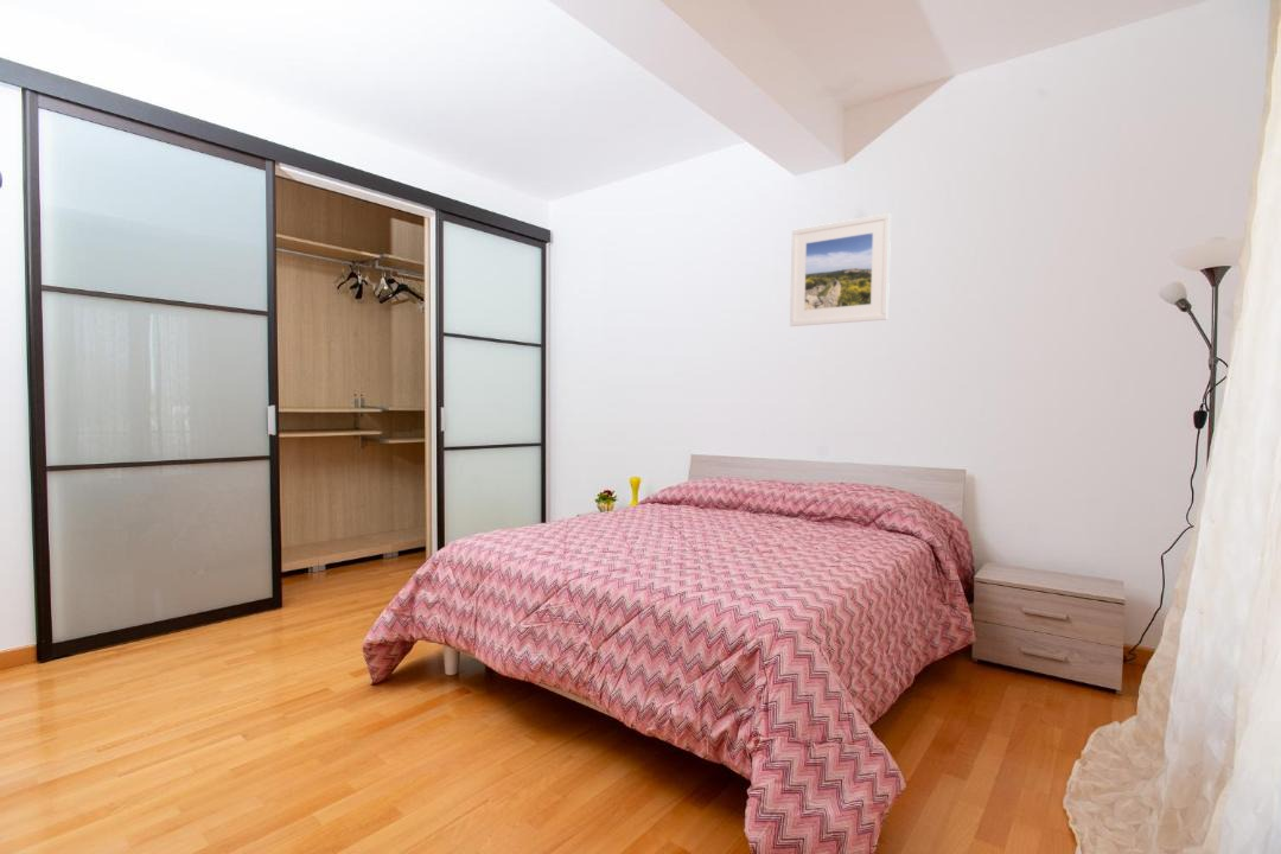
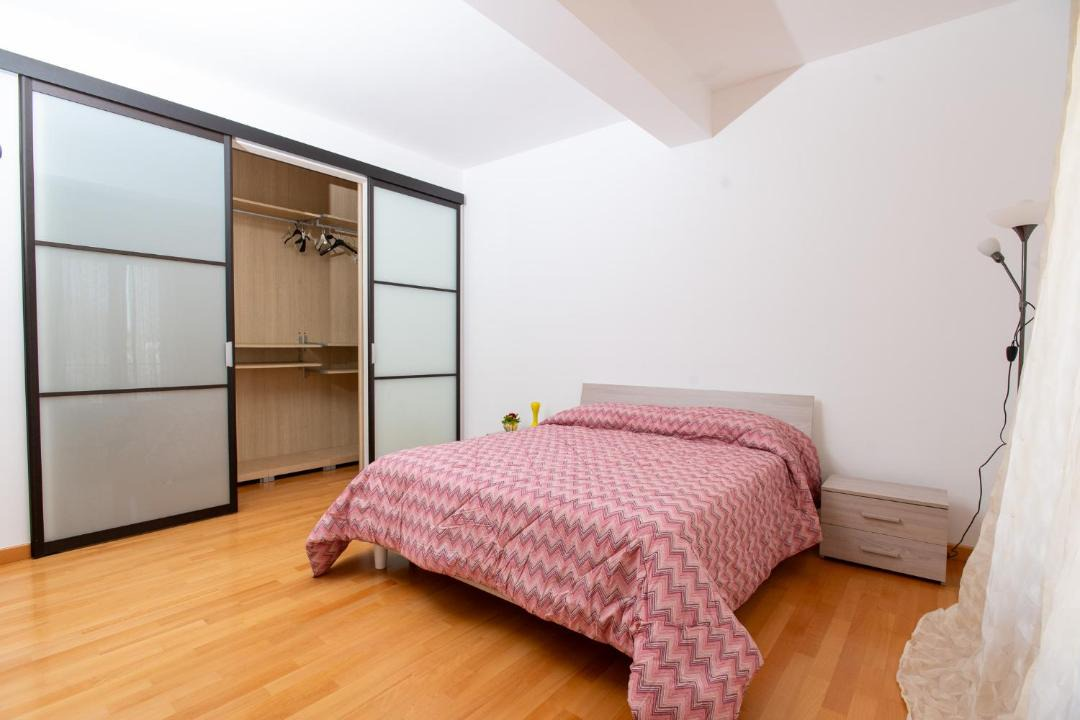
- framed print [789,212,892,327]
